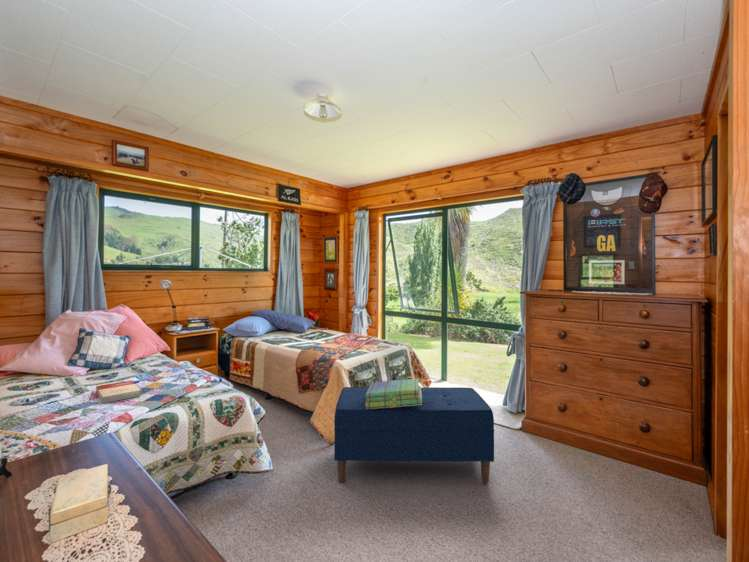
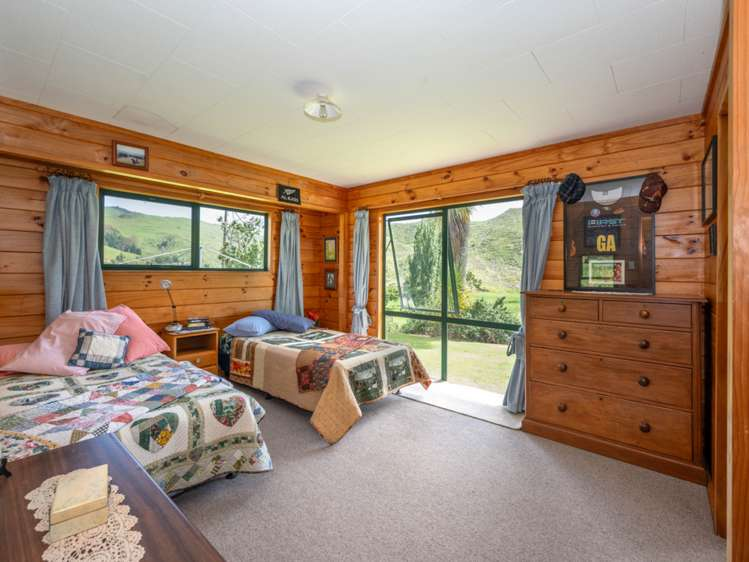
- bench [333,386,495,484]
- book [95,380,143,404]
- stack of books [365,378,422,409]
